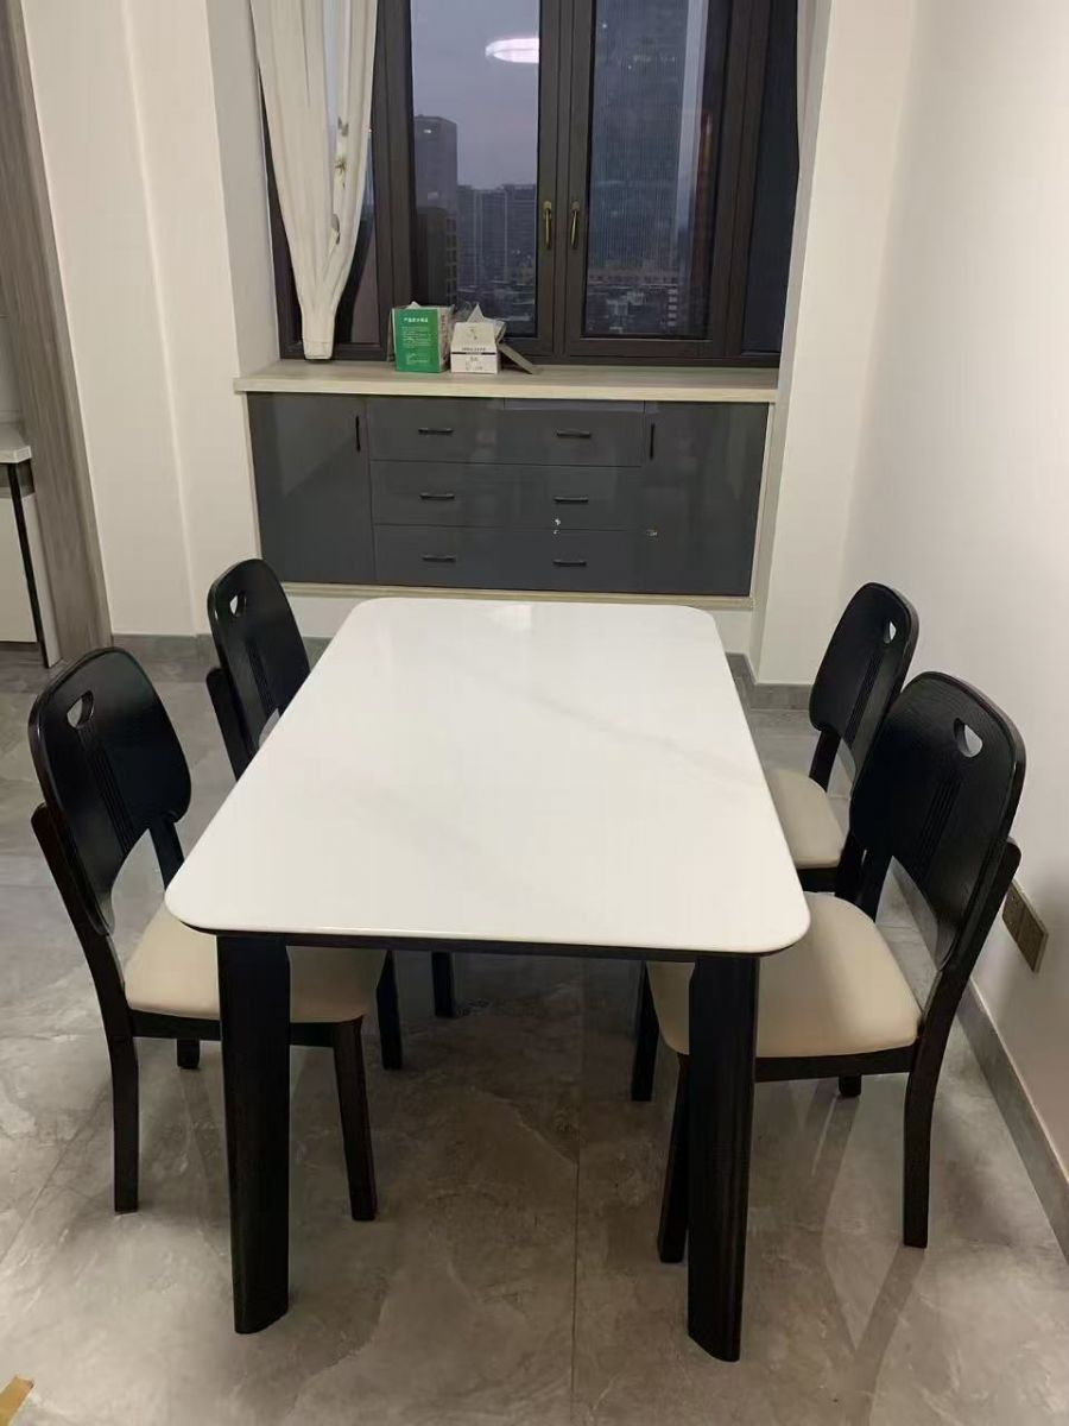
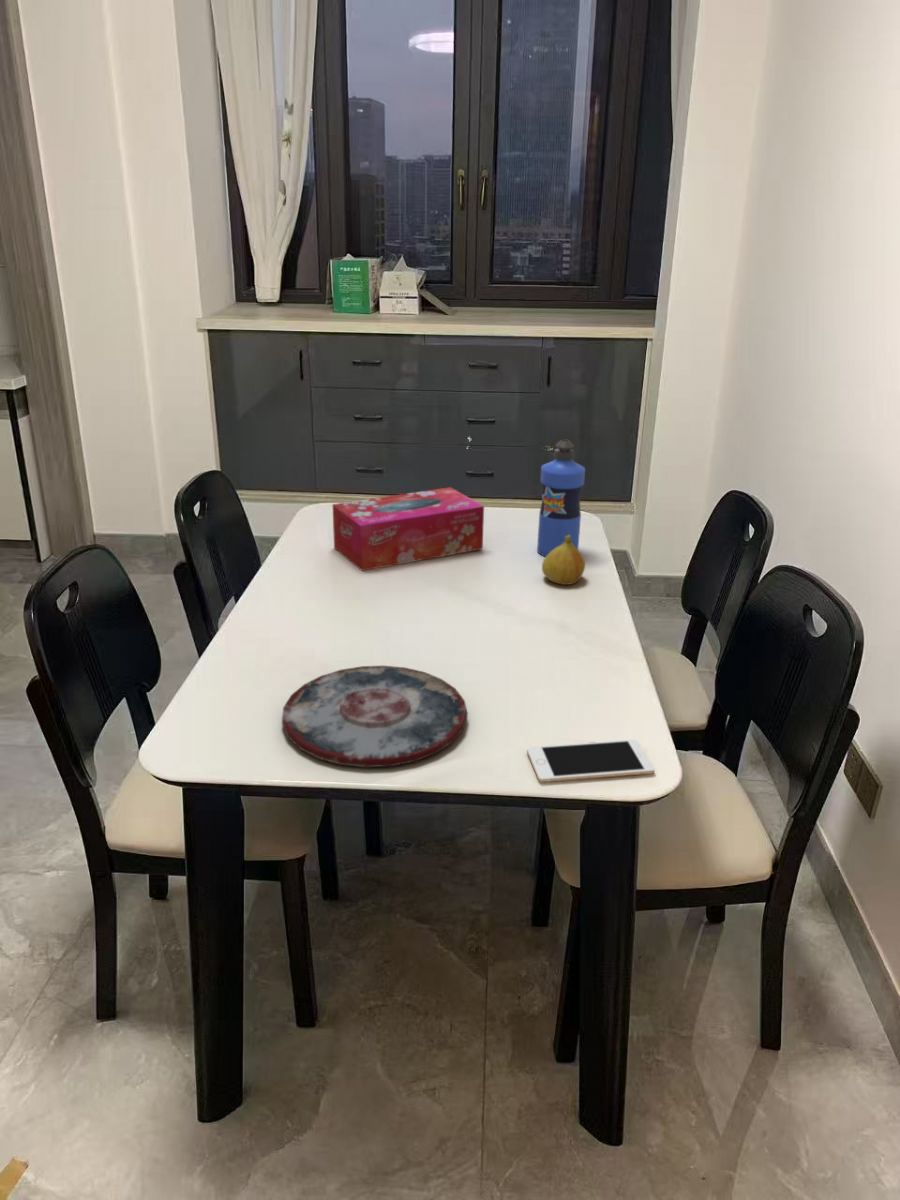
+ tissue box [331,486,485,572]
+ fruit [541,535,586,586]
+ cell phone [526,738,656,783]
+ plate [281,665,469,768]
+ water bottle [536,438,586,558]
